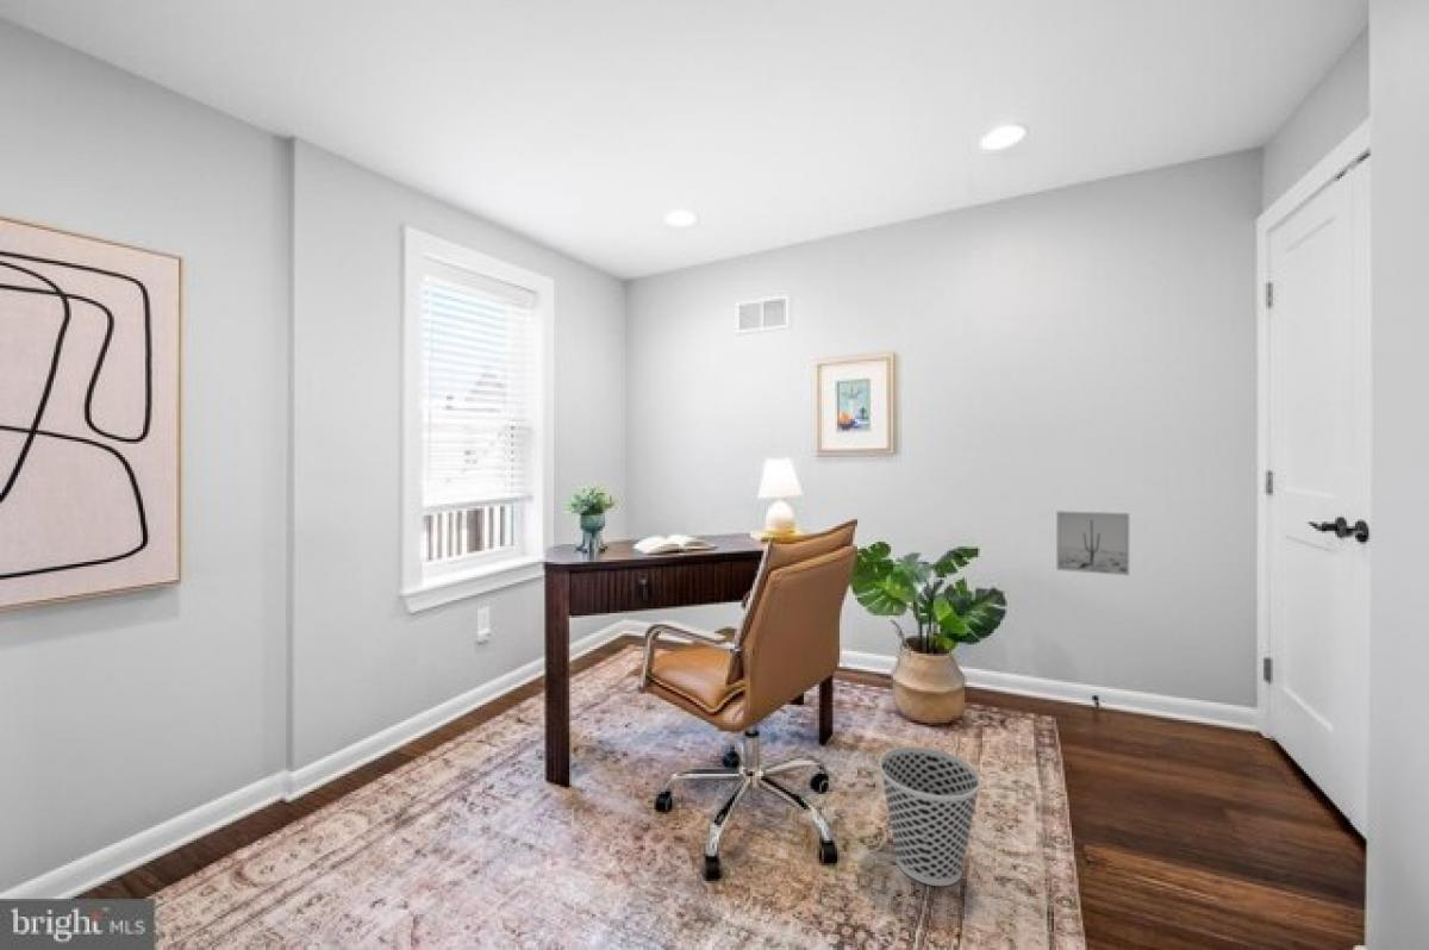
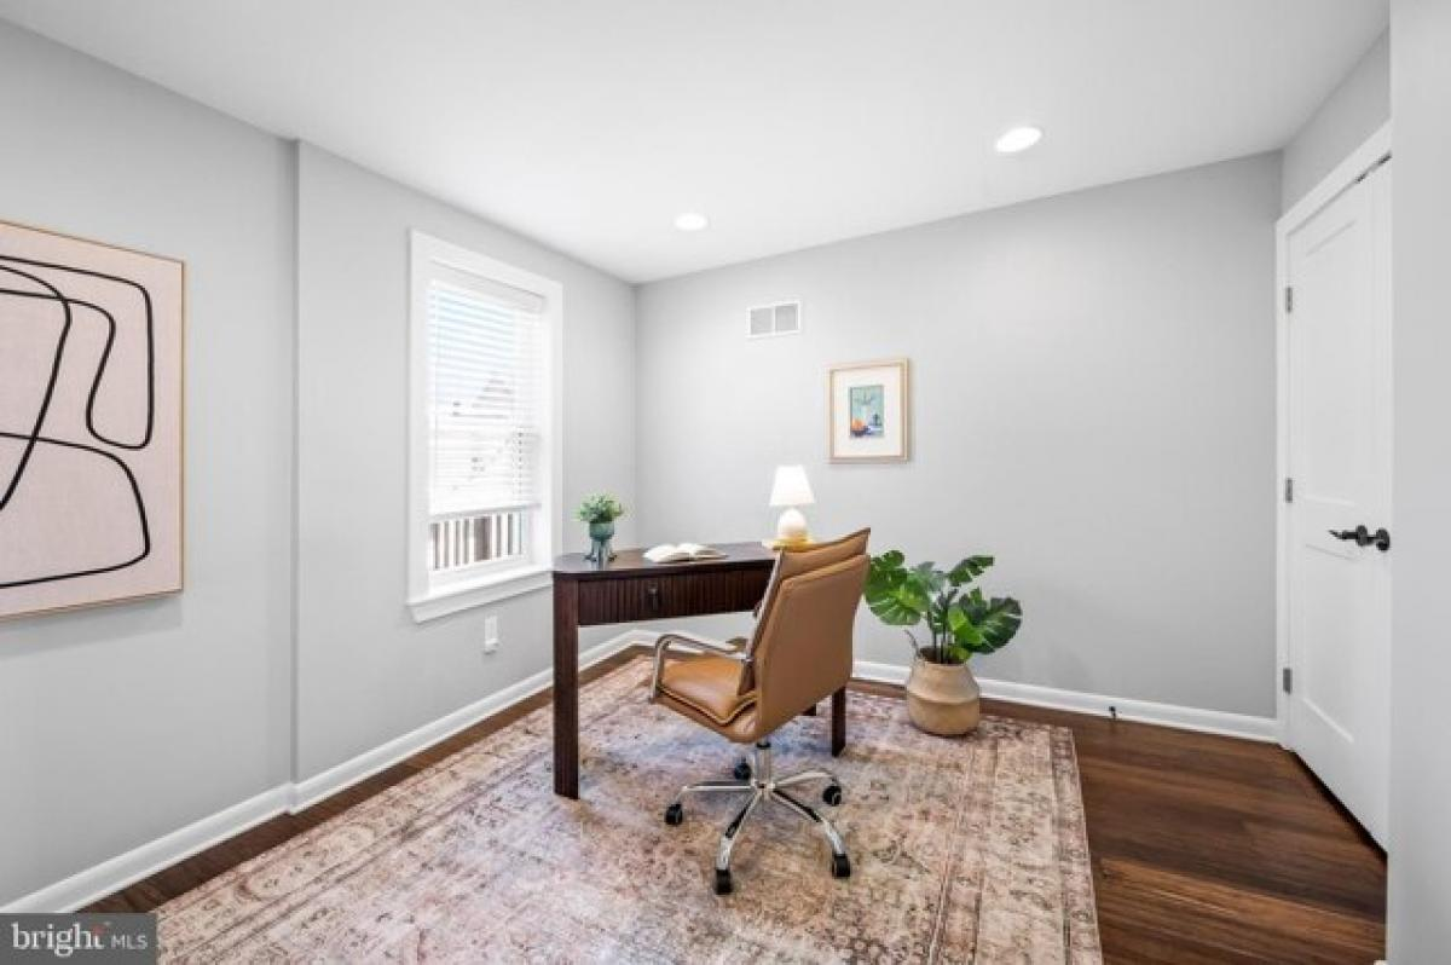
- wastebasket [878,745,982,887]
- wall art [1055,510,1130,576]
